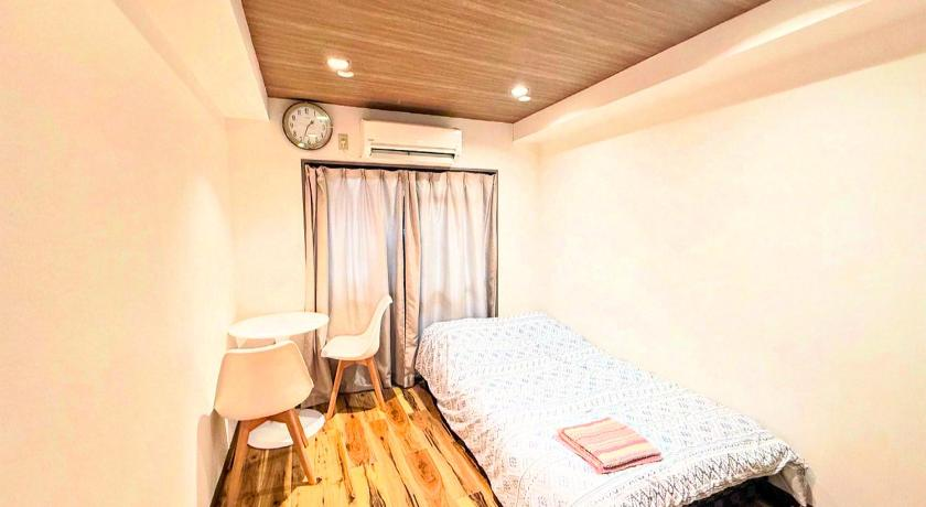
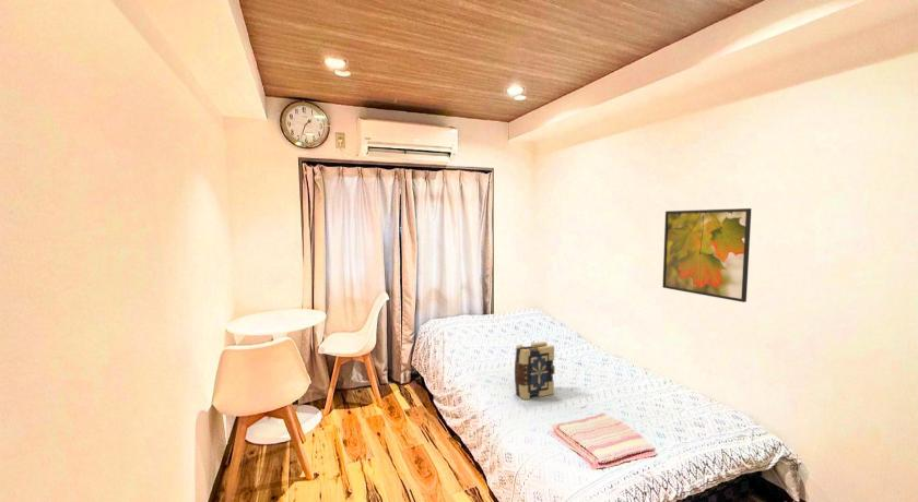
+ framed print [661,207,752,303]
+ book [514,340,556,401]
